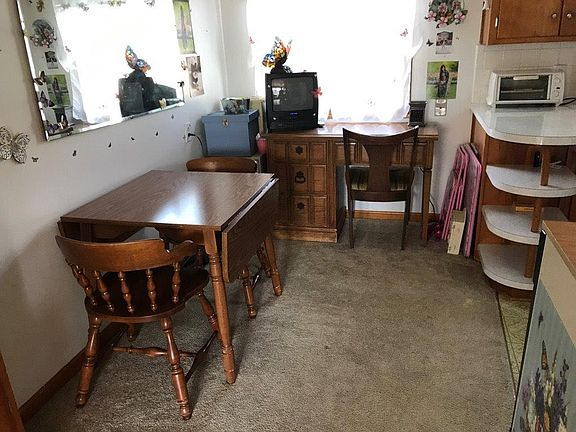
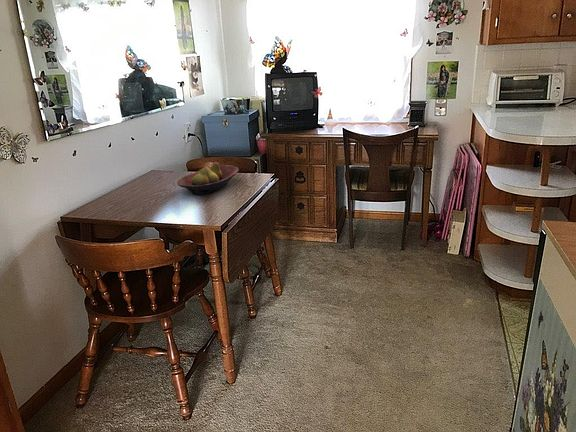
+ fruit bowl [176,162,240,196]
